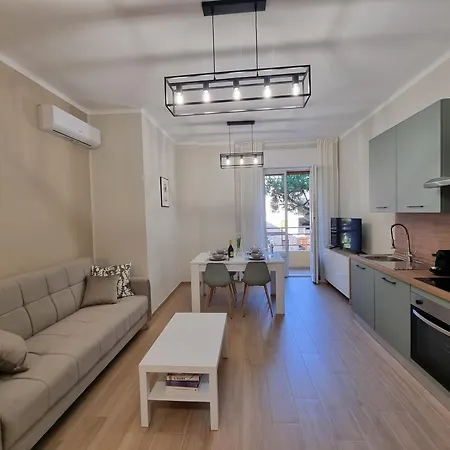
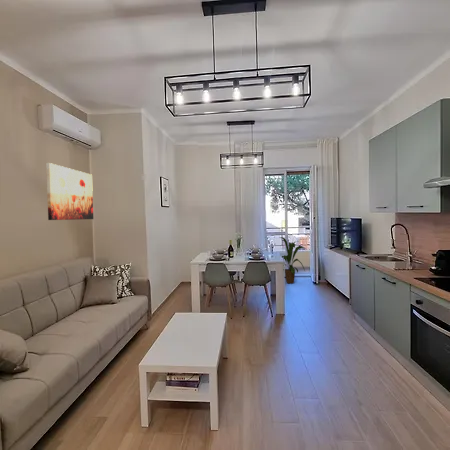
+ house plant [279,236,307,284]
+ wall art [45,162,94,221]
